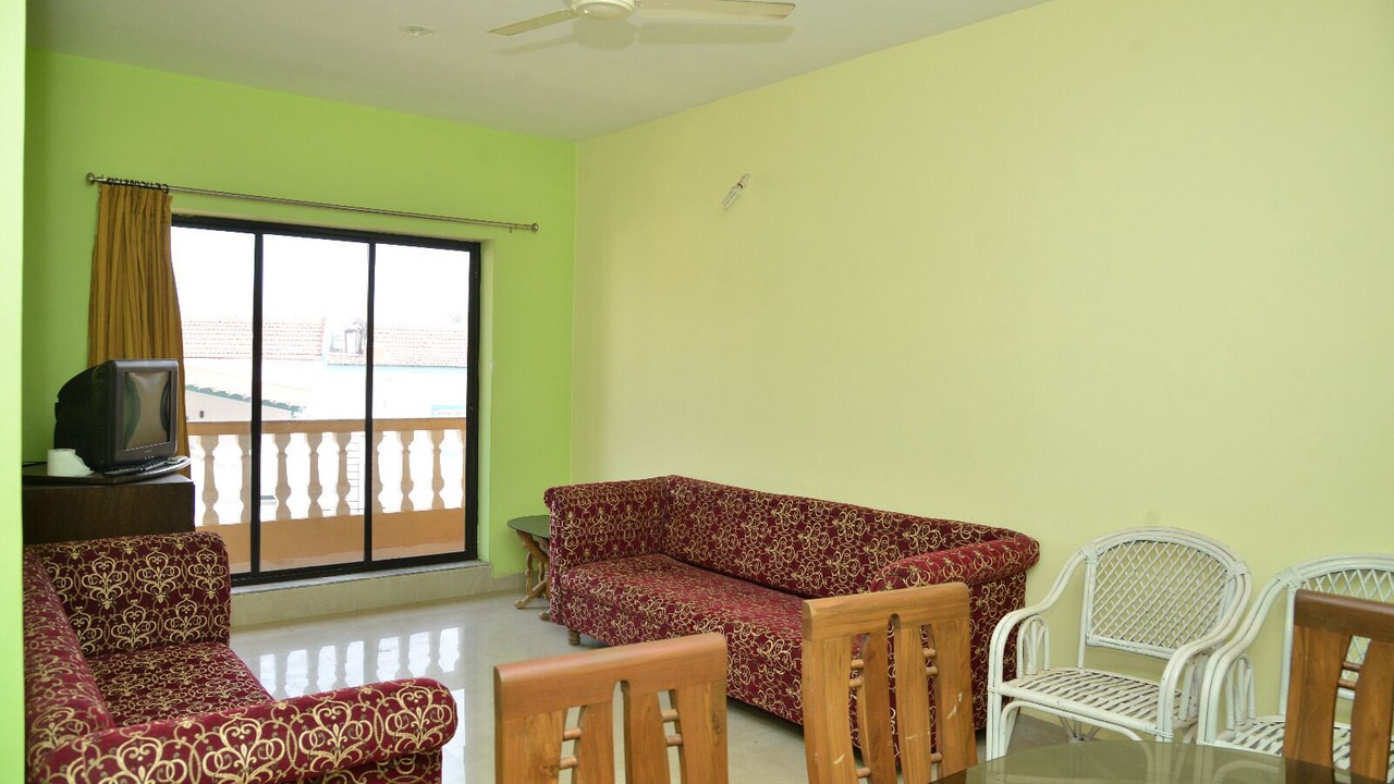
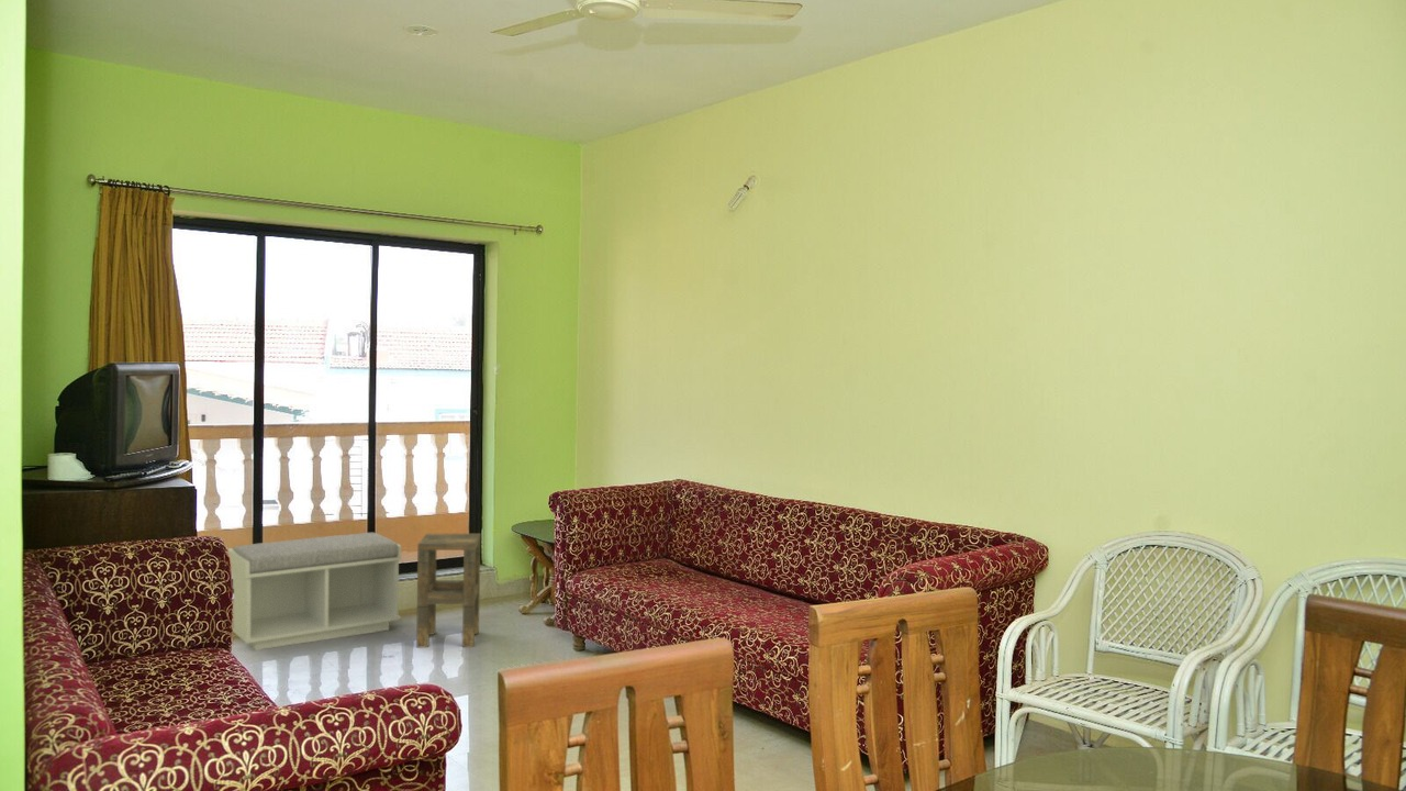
+ side table [415,533,481,648]
+ bench [226,532,402,651]
